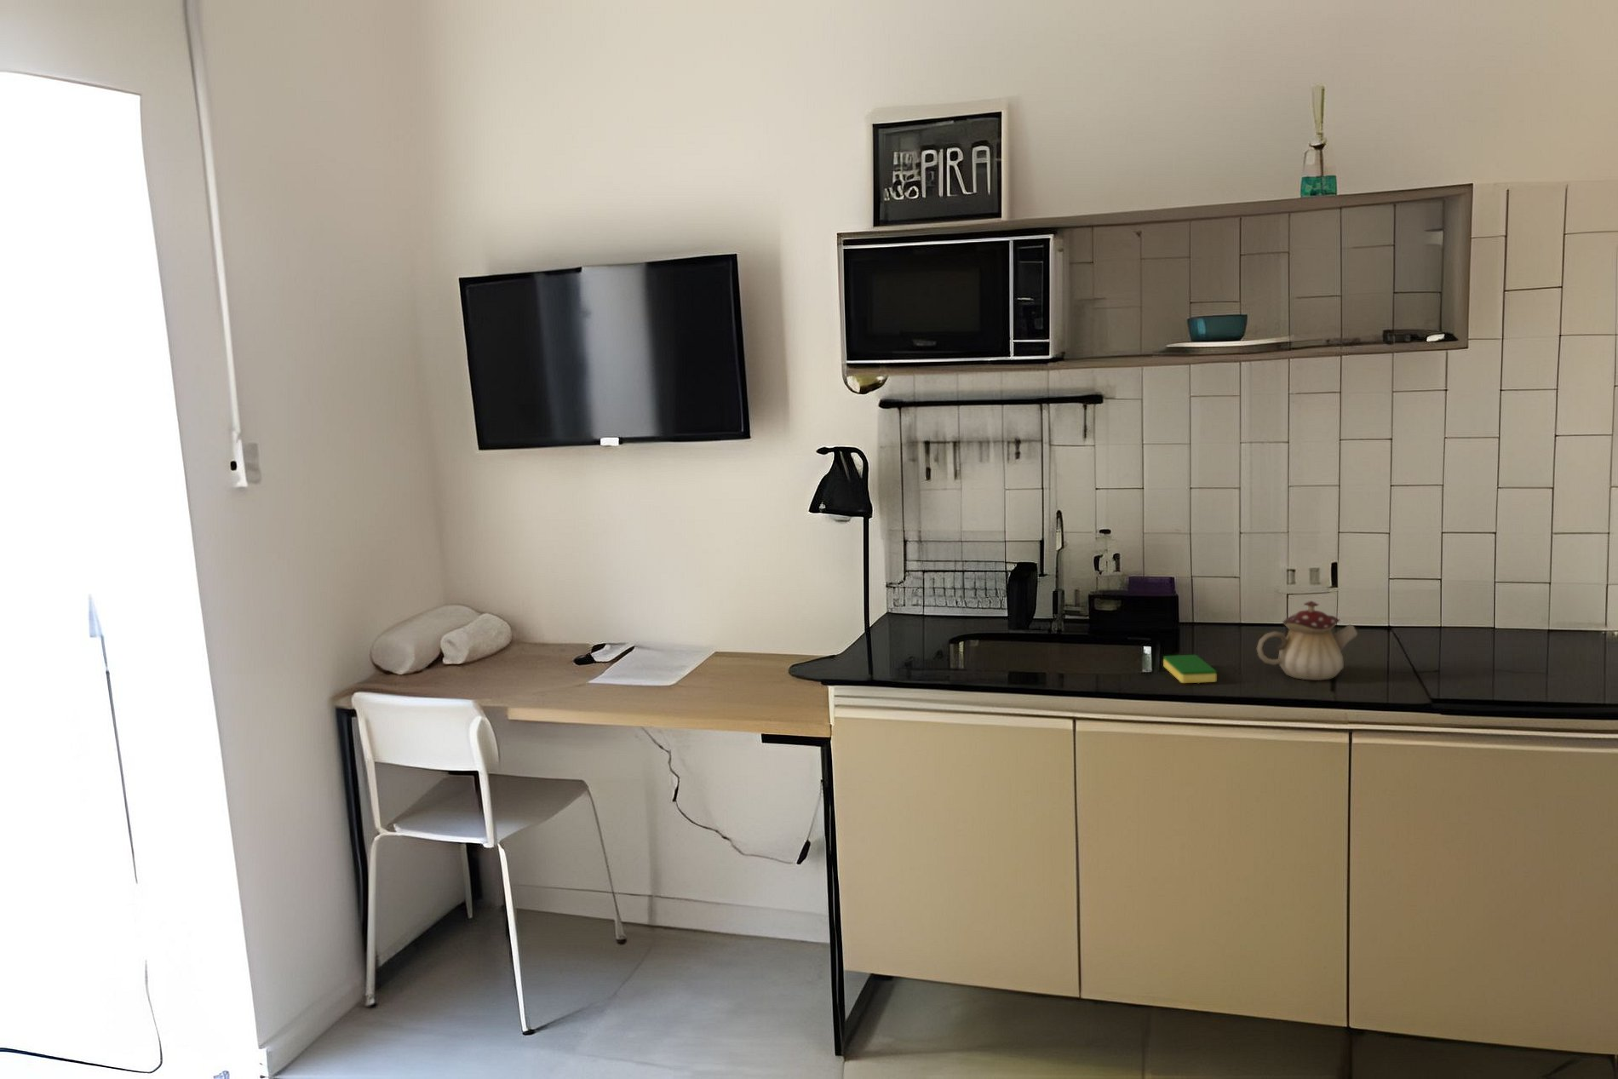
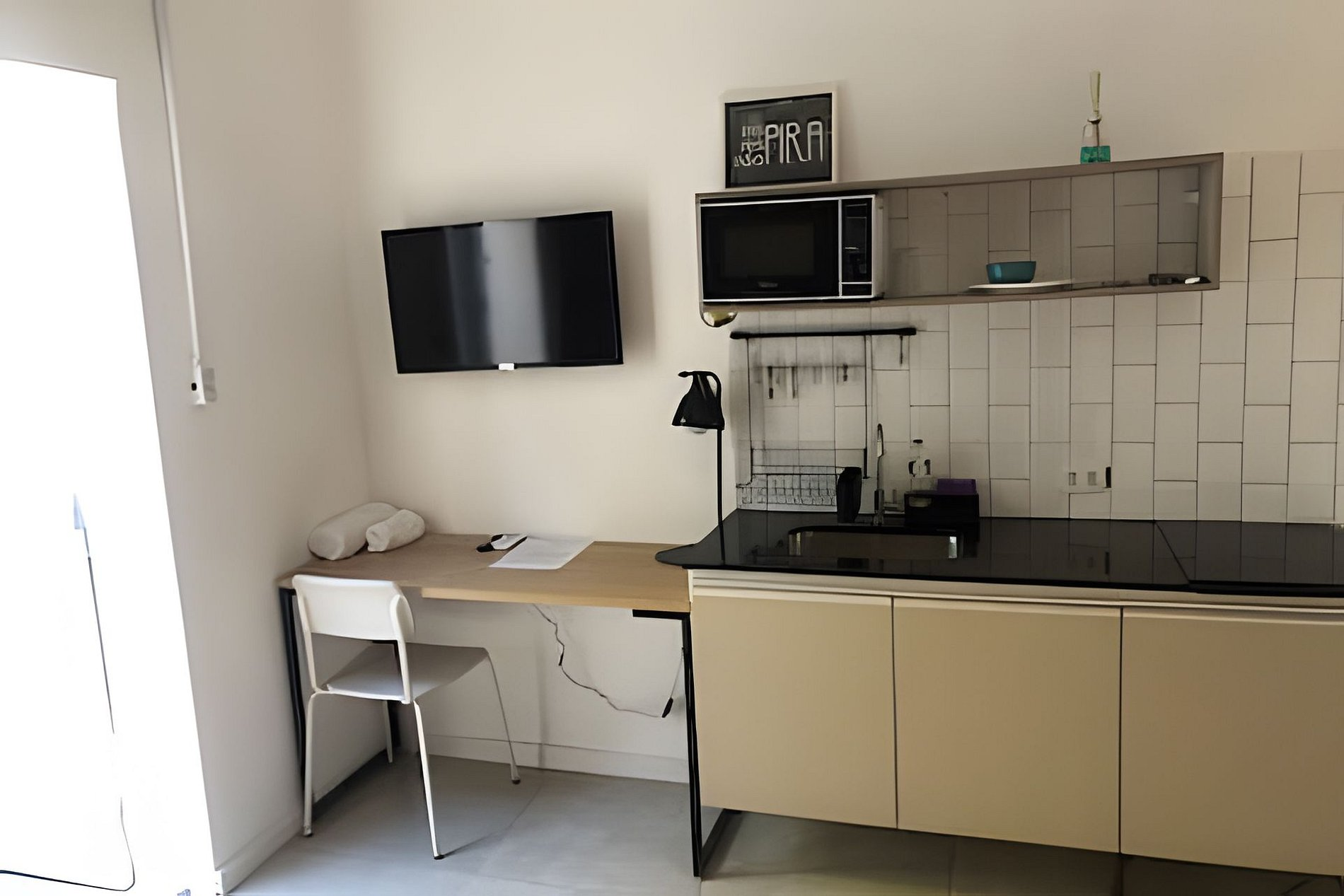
- teapot [1256,601,1358,682]
- dish sponge [1163,654,1217,684]
